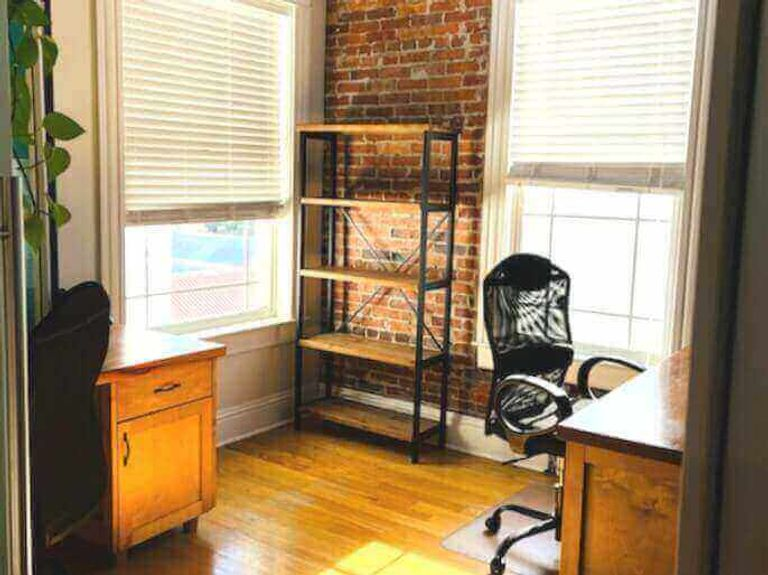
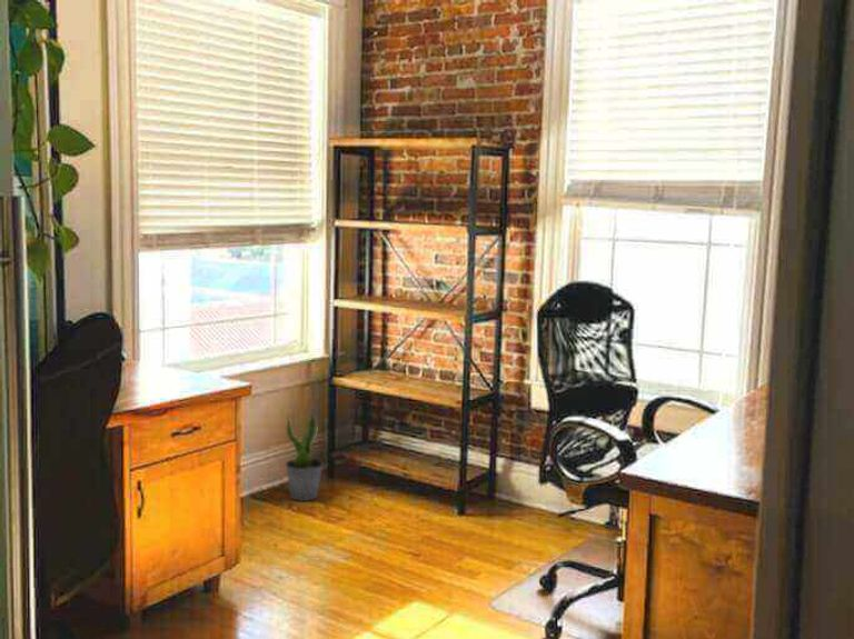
+ potted plant [285,411,325,502]
